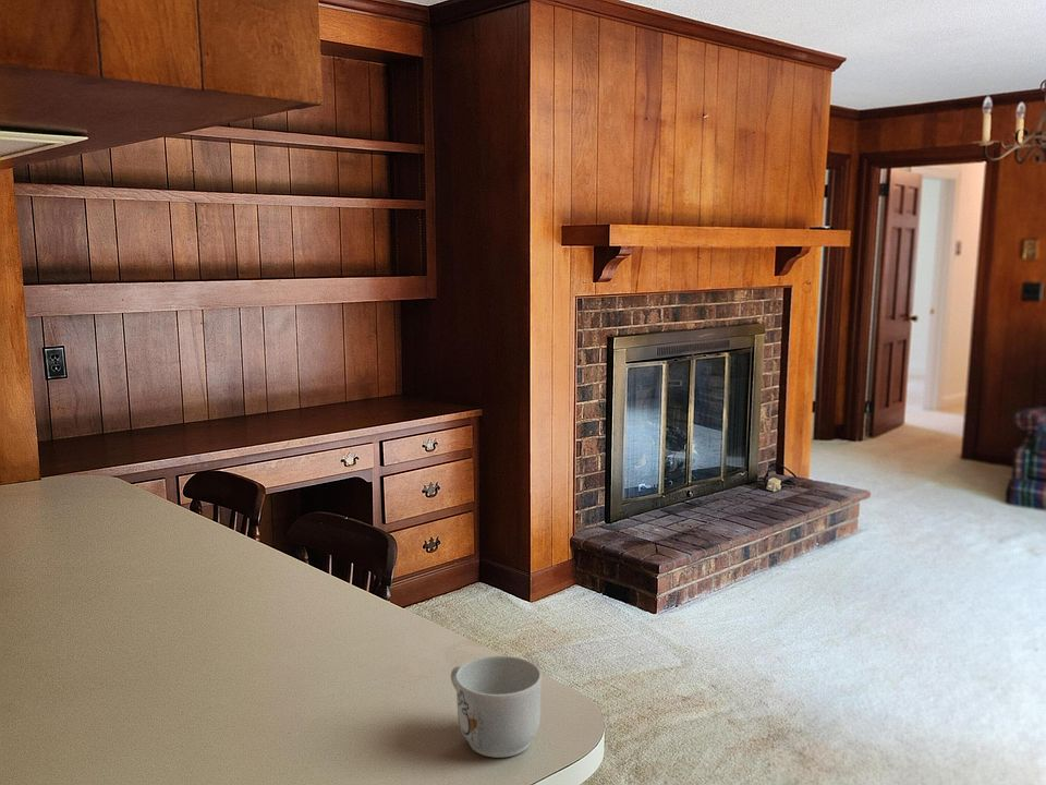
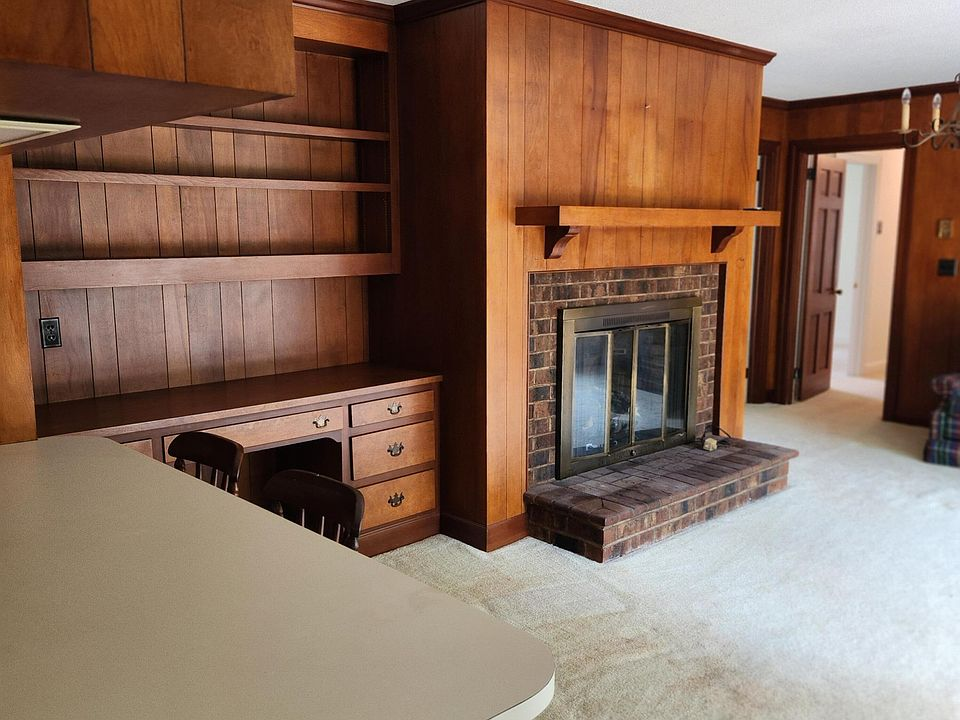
- mug [450,654,543,759]
